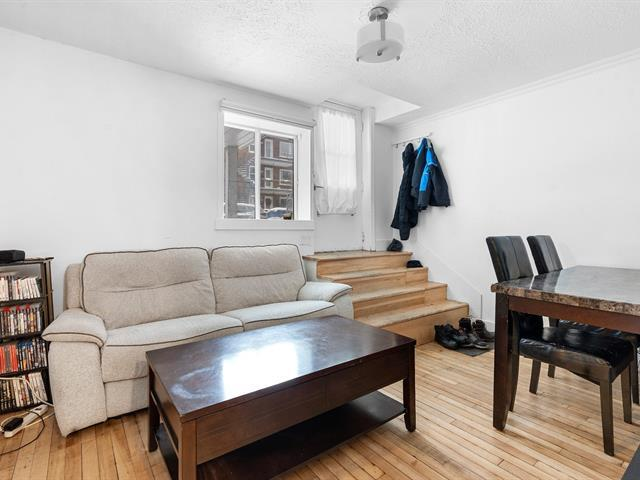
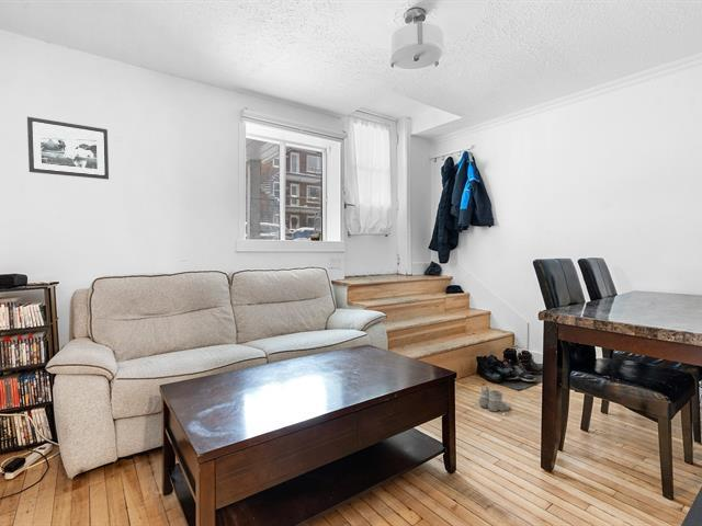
+ boots [473,385,511,412]
+ picture frame [26,116,110,181]
